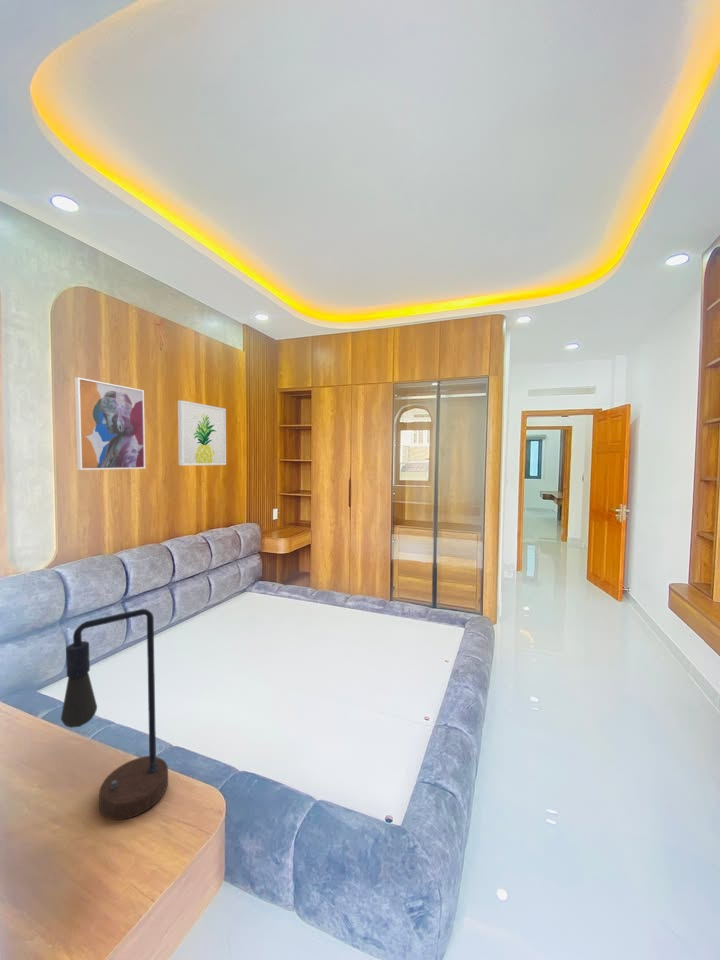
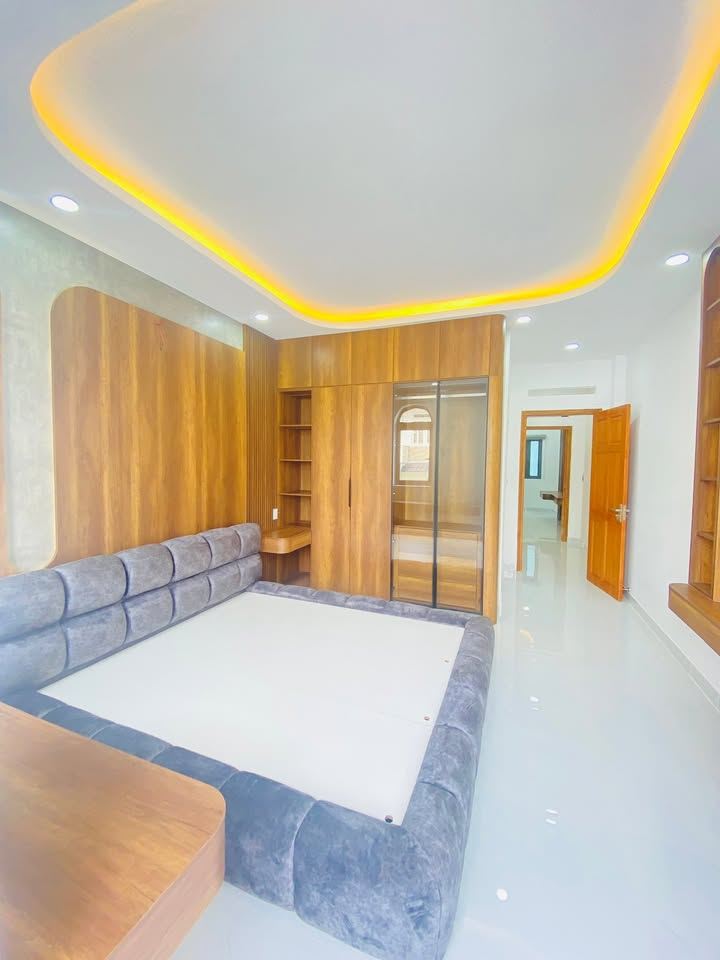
- wall art [177,399,227,466]
- table lamp [60,608,169,821]
- wall art [74,376,146,471]
